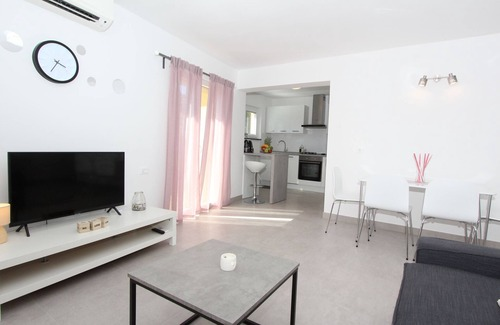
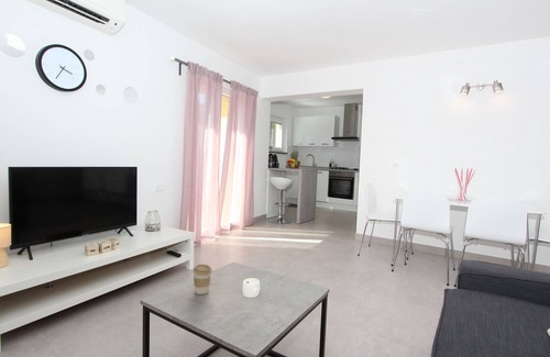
+ coffee cup [193,264,213,295]
